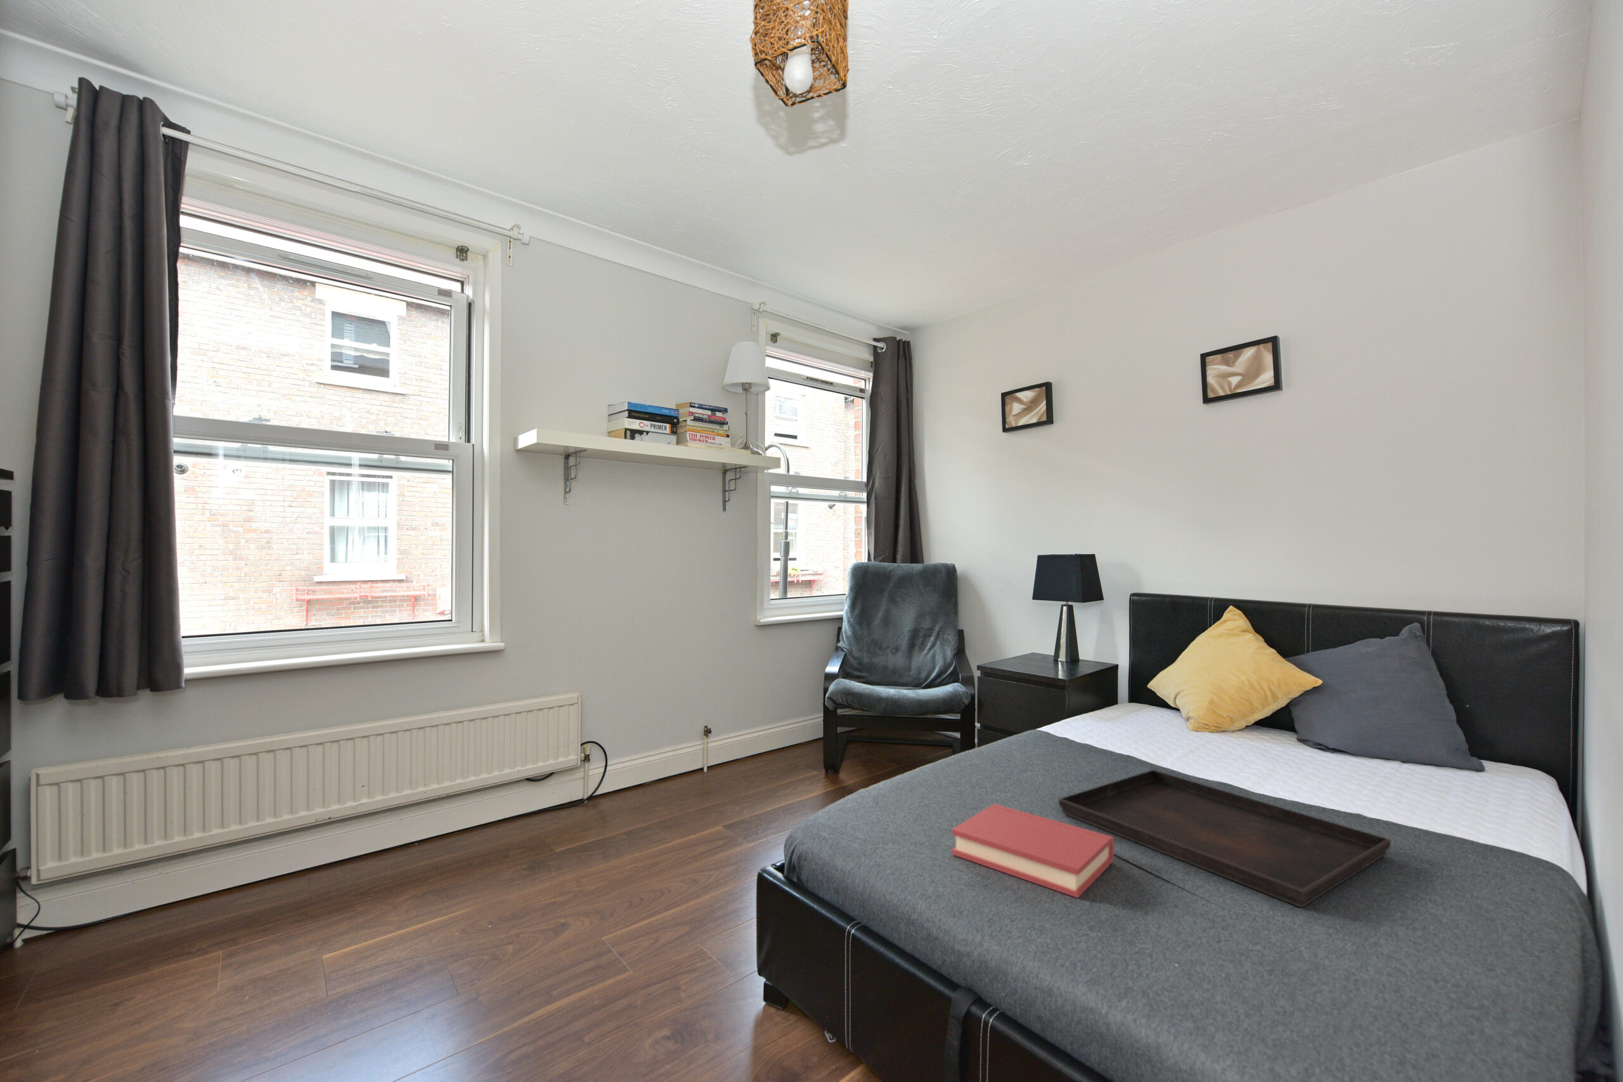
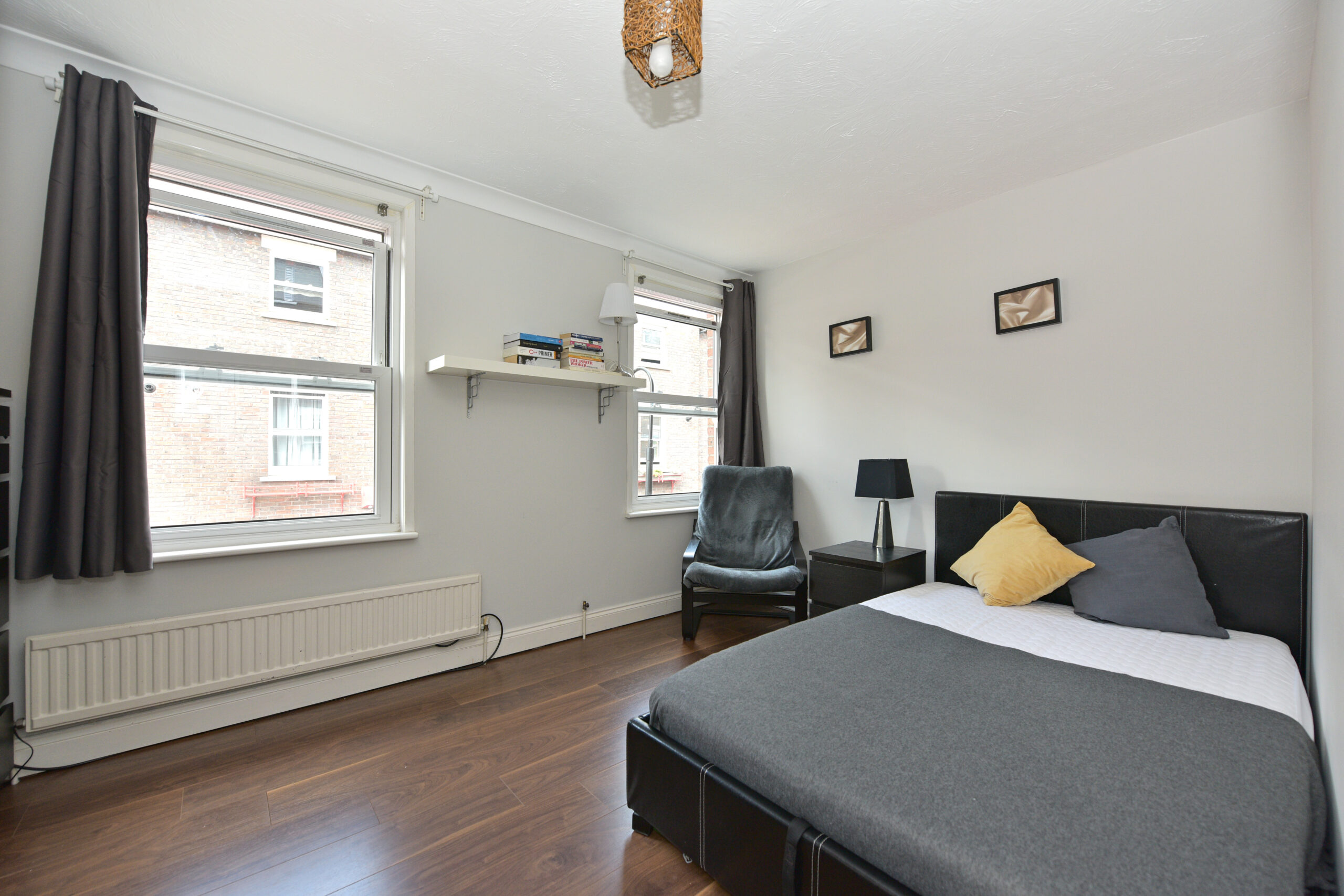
- hardback book [950,803,1115,898]
- serving tray [1058,769,1391,908]
